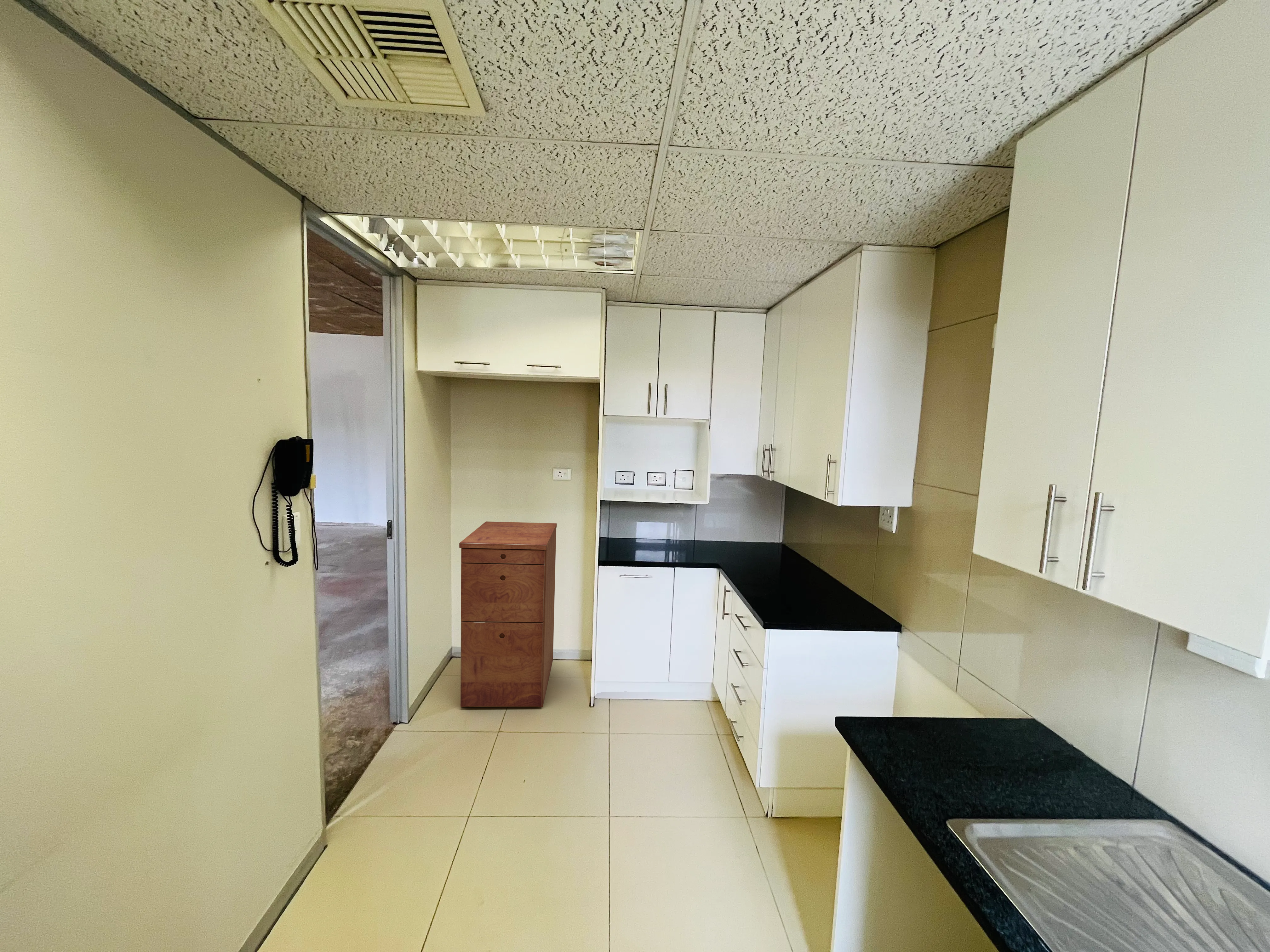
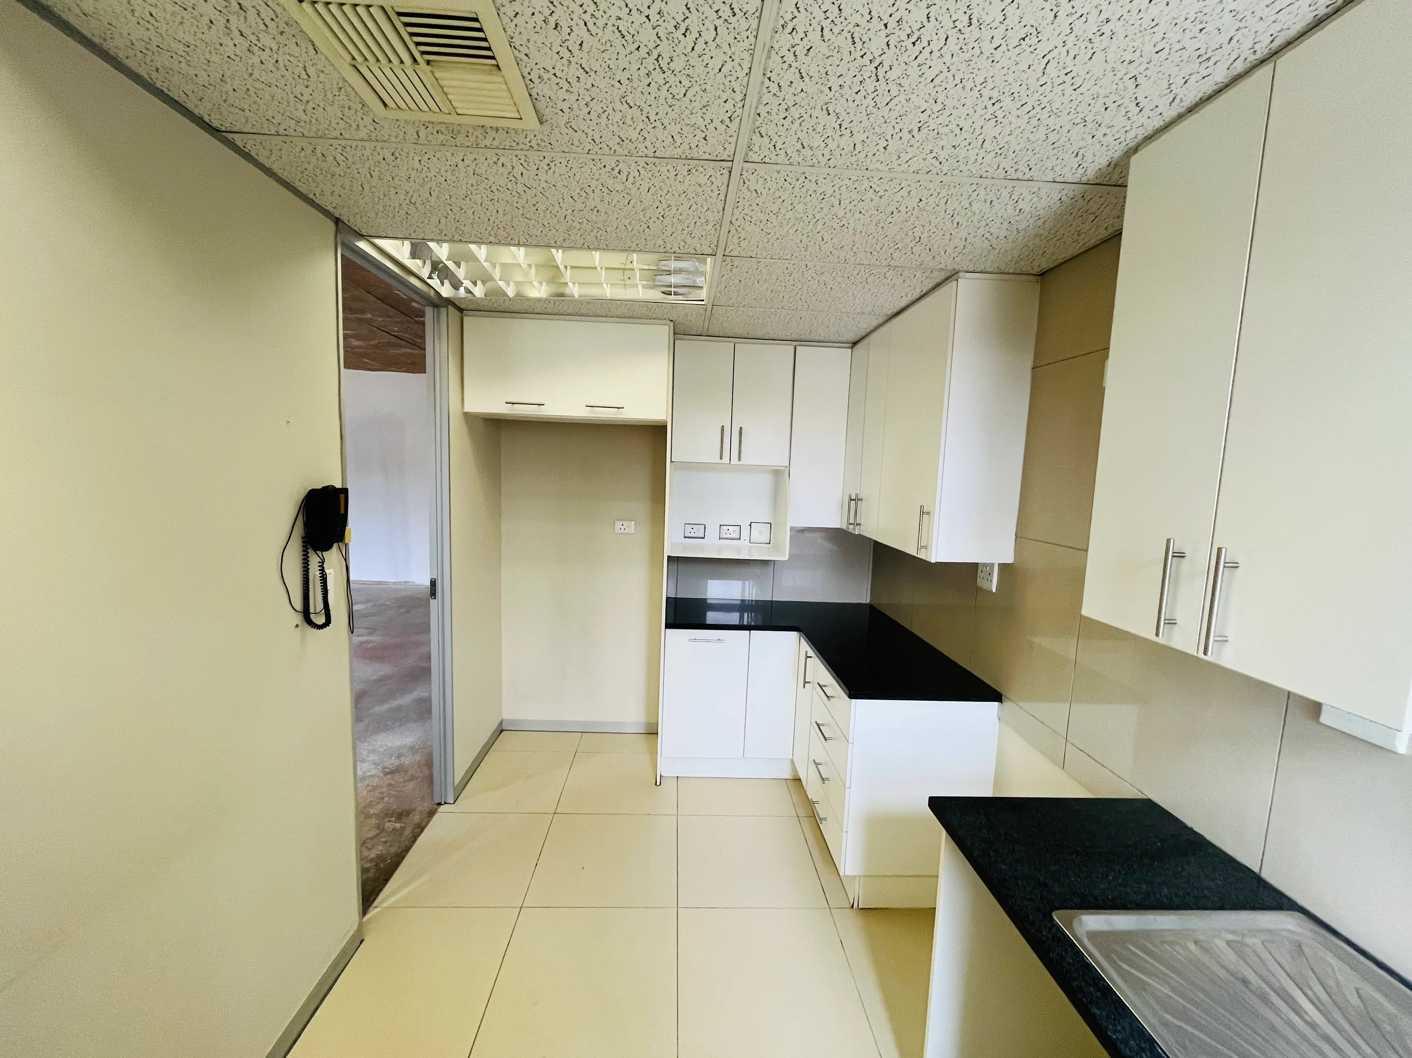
- filing cabinet [459,521,557,707]
